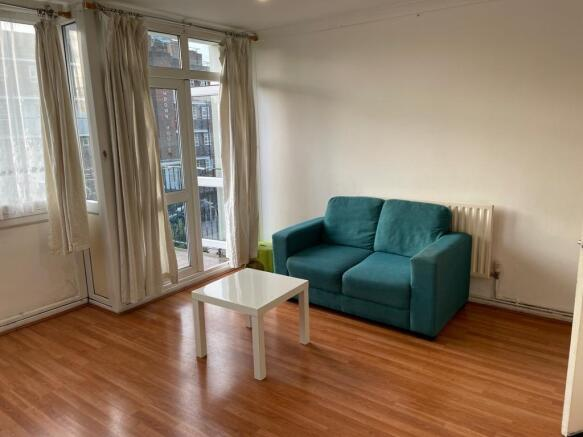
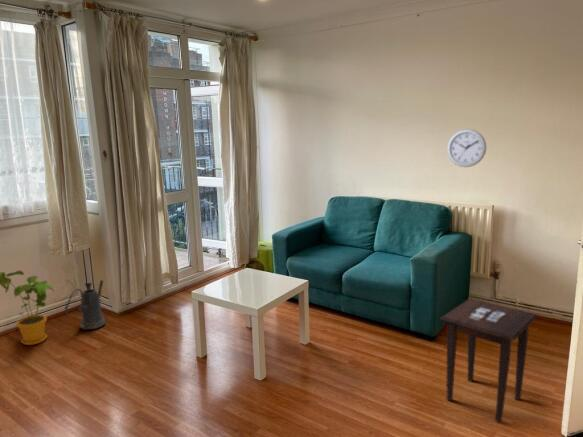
+ house plant [0,269,55,346]
+ side table [439,298,539,423]
+ wall clock [446,128,487,168]
+ watering can [64,279,106,331]
